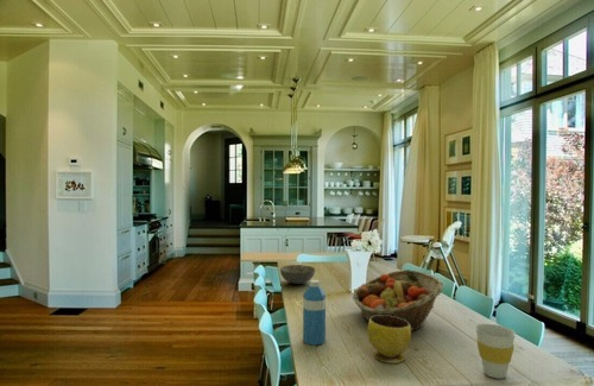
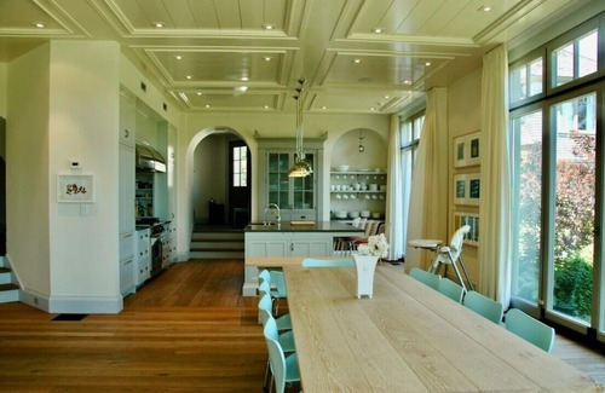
- fruit basket [352,268,444,333]
- bowl [367,316,412,365]
- bowl [279,264,316,285]
- cup [474,323,517,380]
- water bottle [302,279,327,347]
